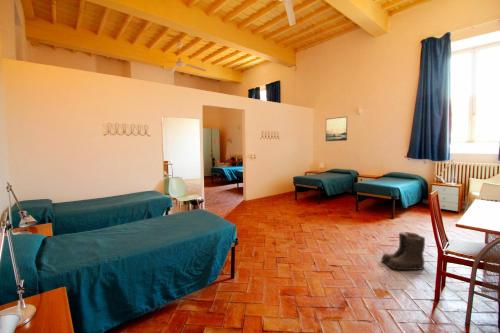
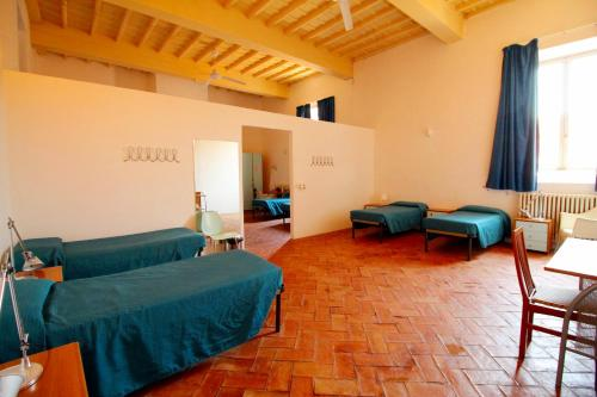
- boots [380,231,426,271]
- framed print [325,116,348,142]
